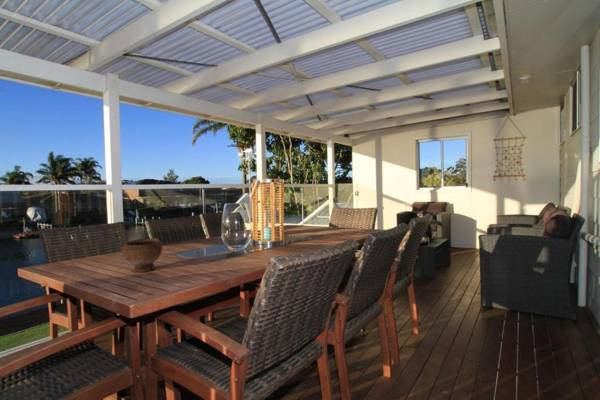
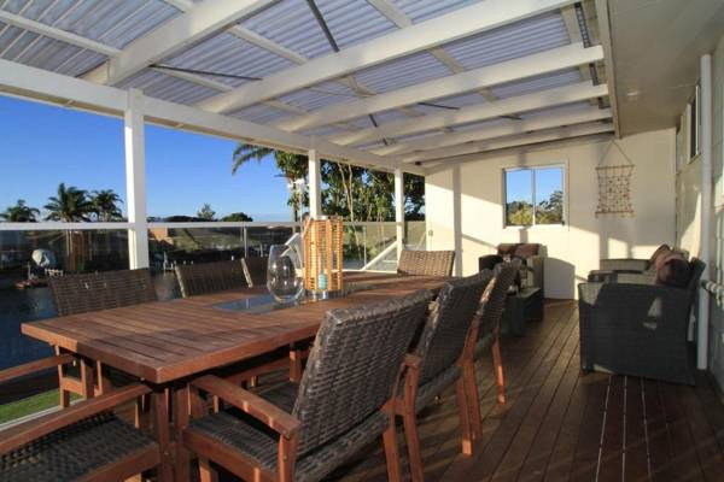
- bowl [121,237,164,273]
